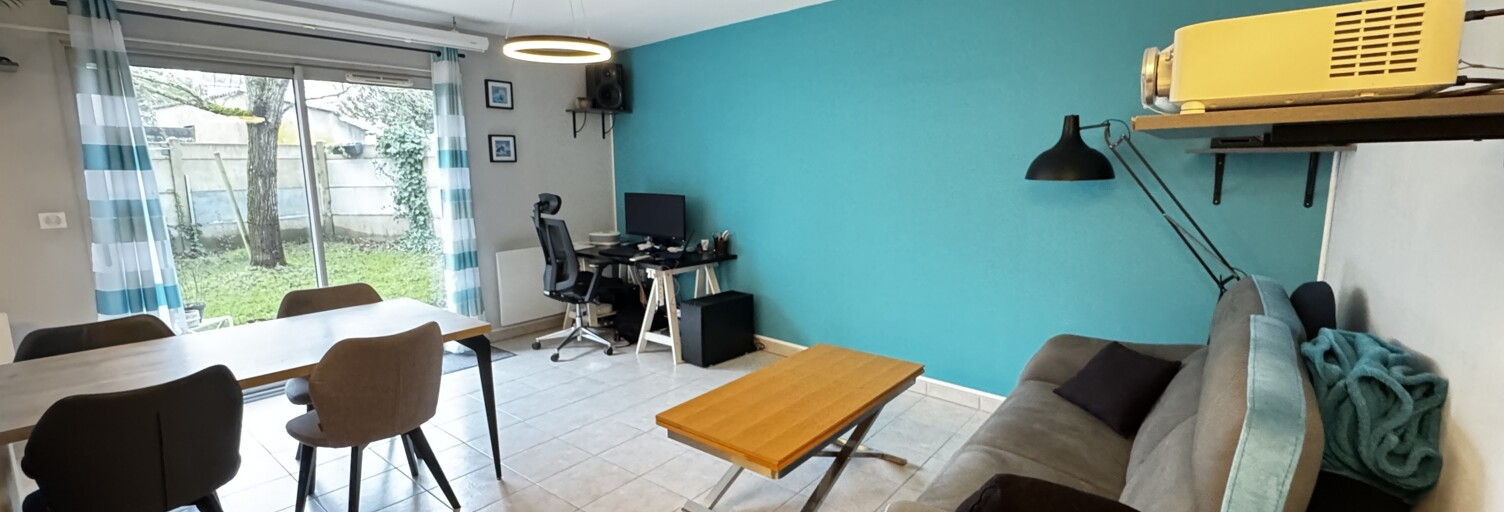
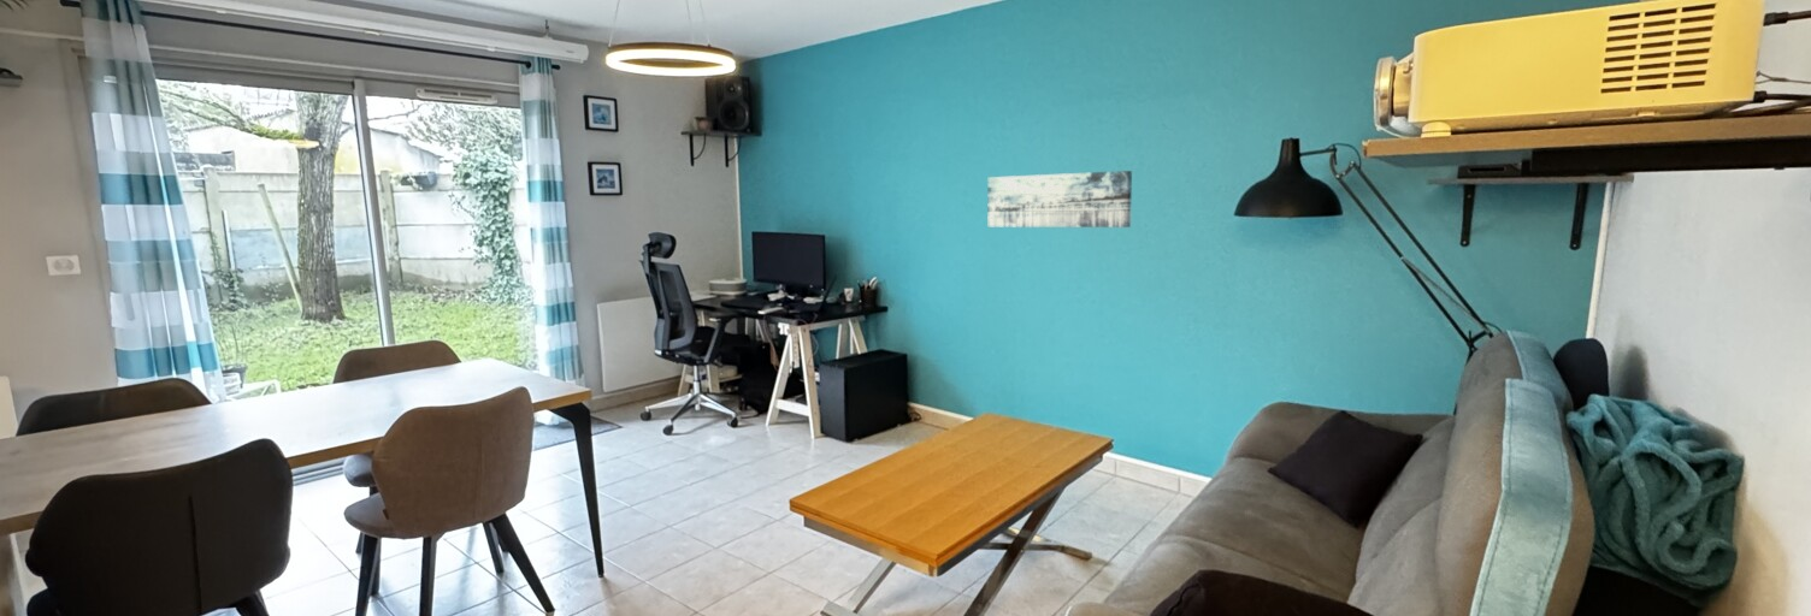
+ wall art [987,170,1133,229]
